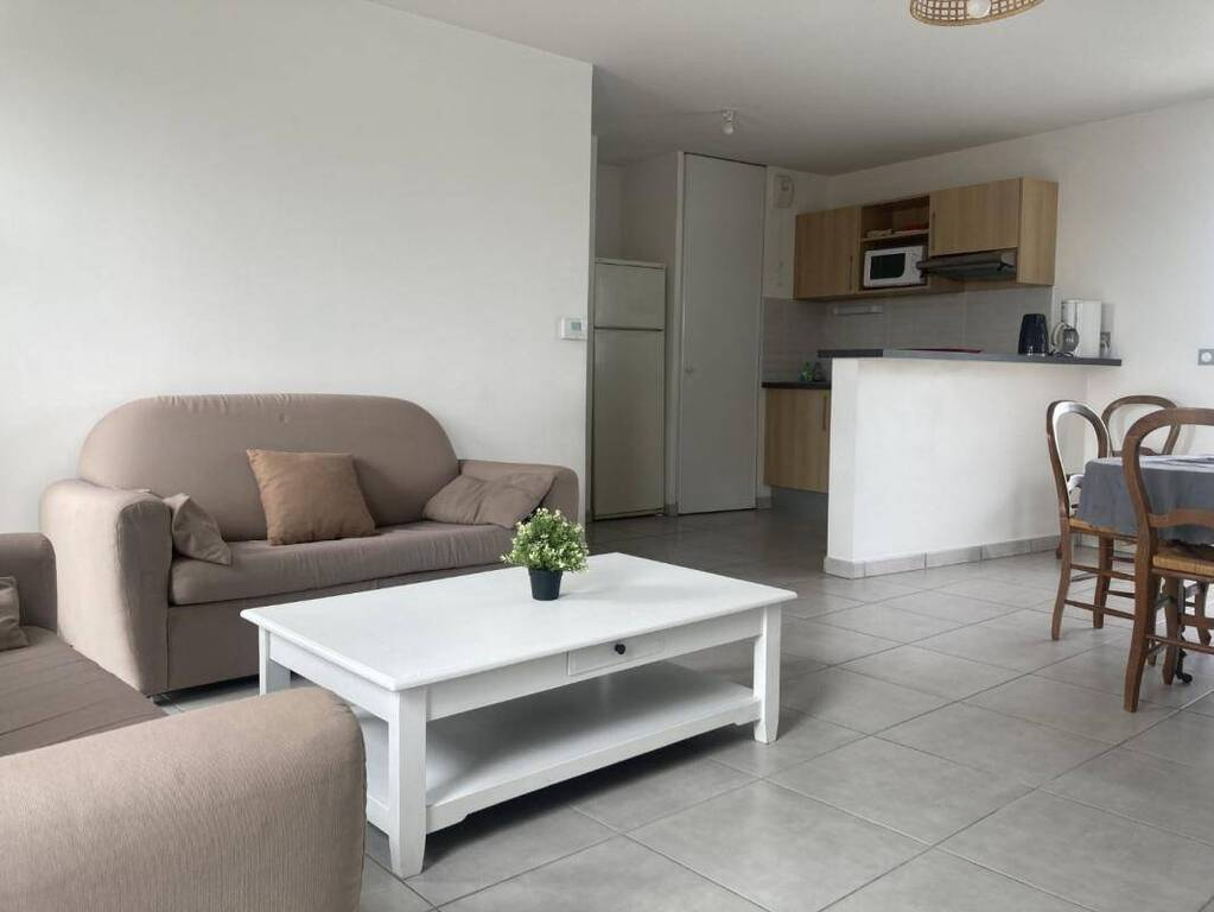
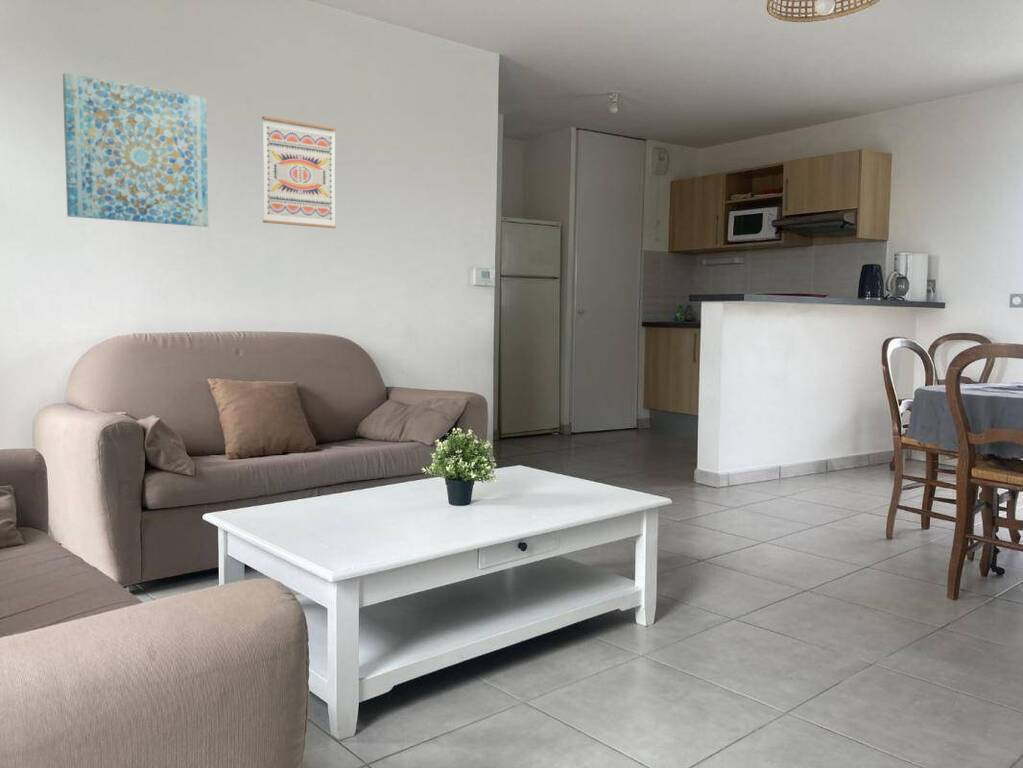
+ wall art [261,115,337,229]
+ wall art [62,72,209,228]
